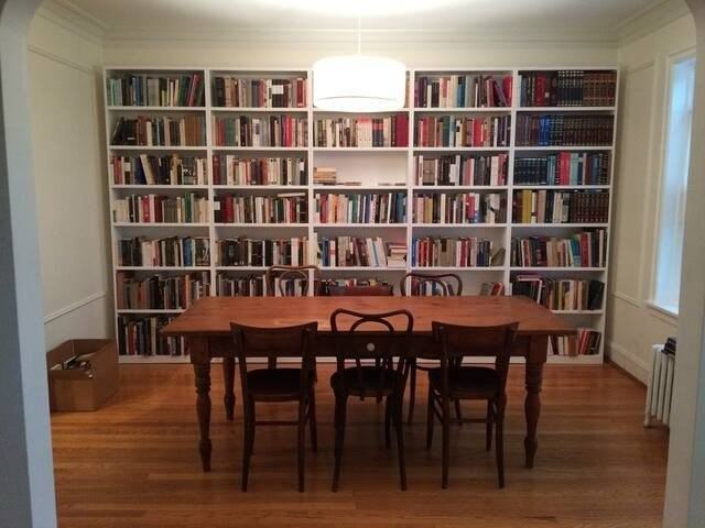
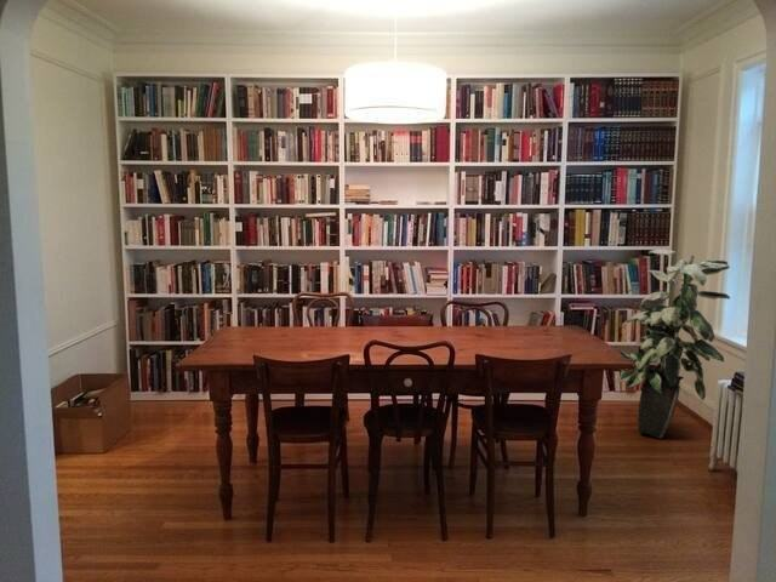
+ indoor plant [617,247,731,440]
